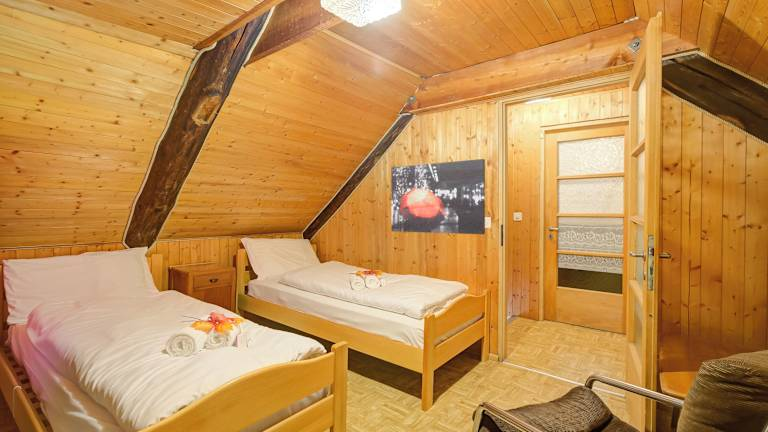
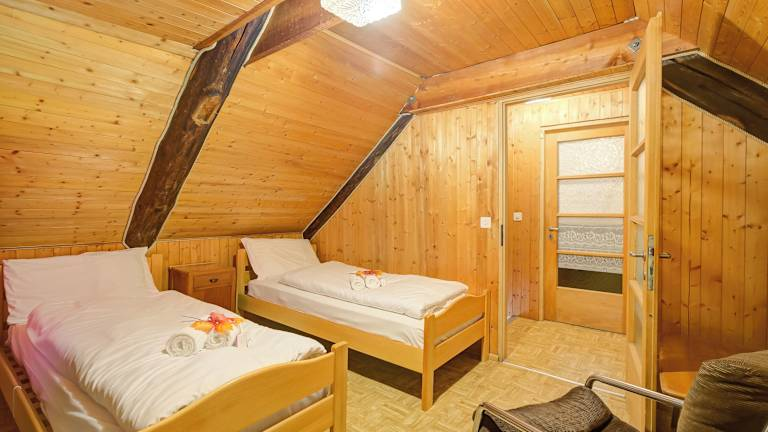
- wall art [390,158,486,235]
